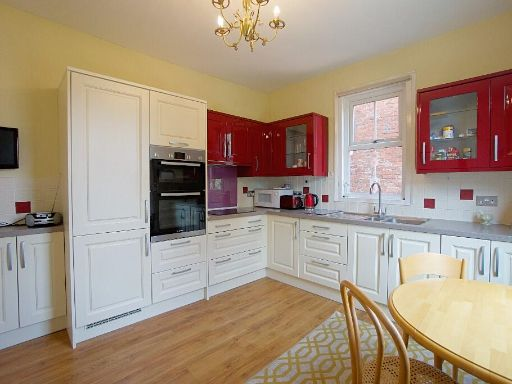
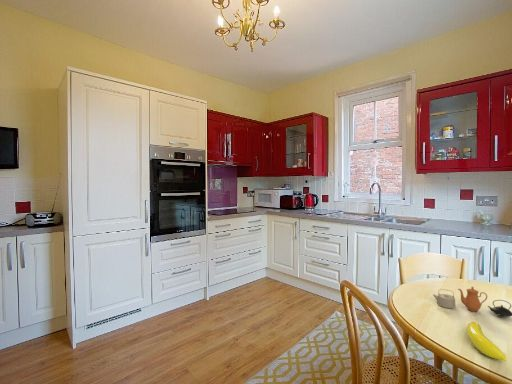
+ banana [466,321,507,362]
+ teapot [432,286,512,318]
